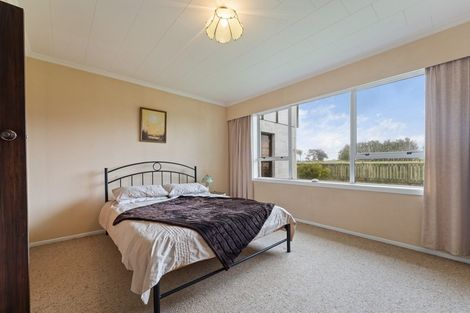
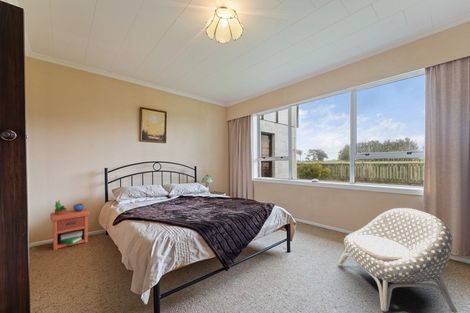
+ armchair [337,207,458,313]
+ nightstand [49,199,90,251]
